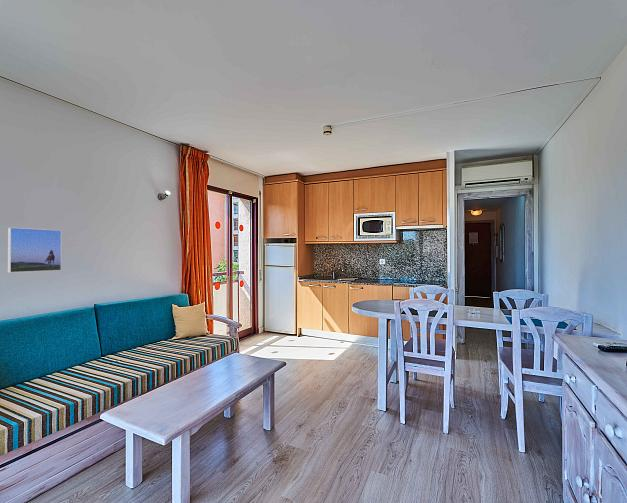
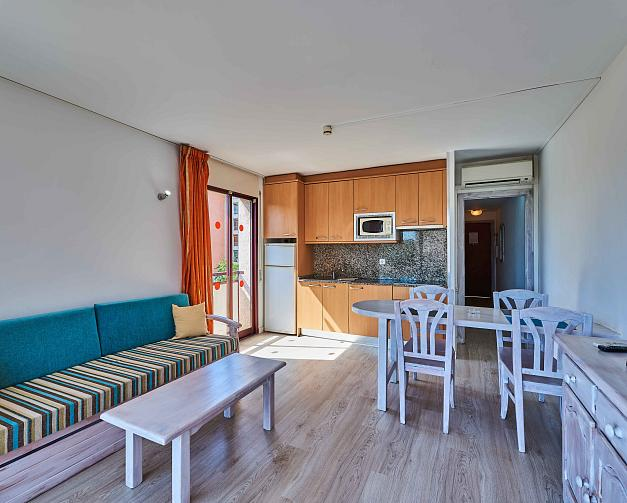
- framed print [7,226,63,274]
